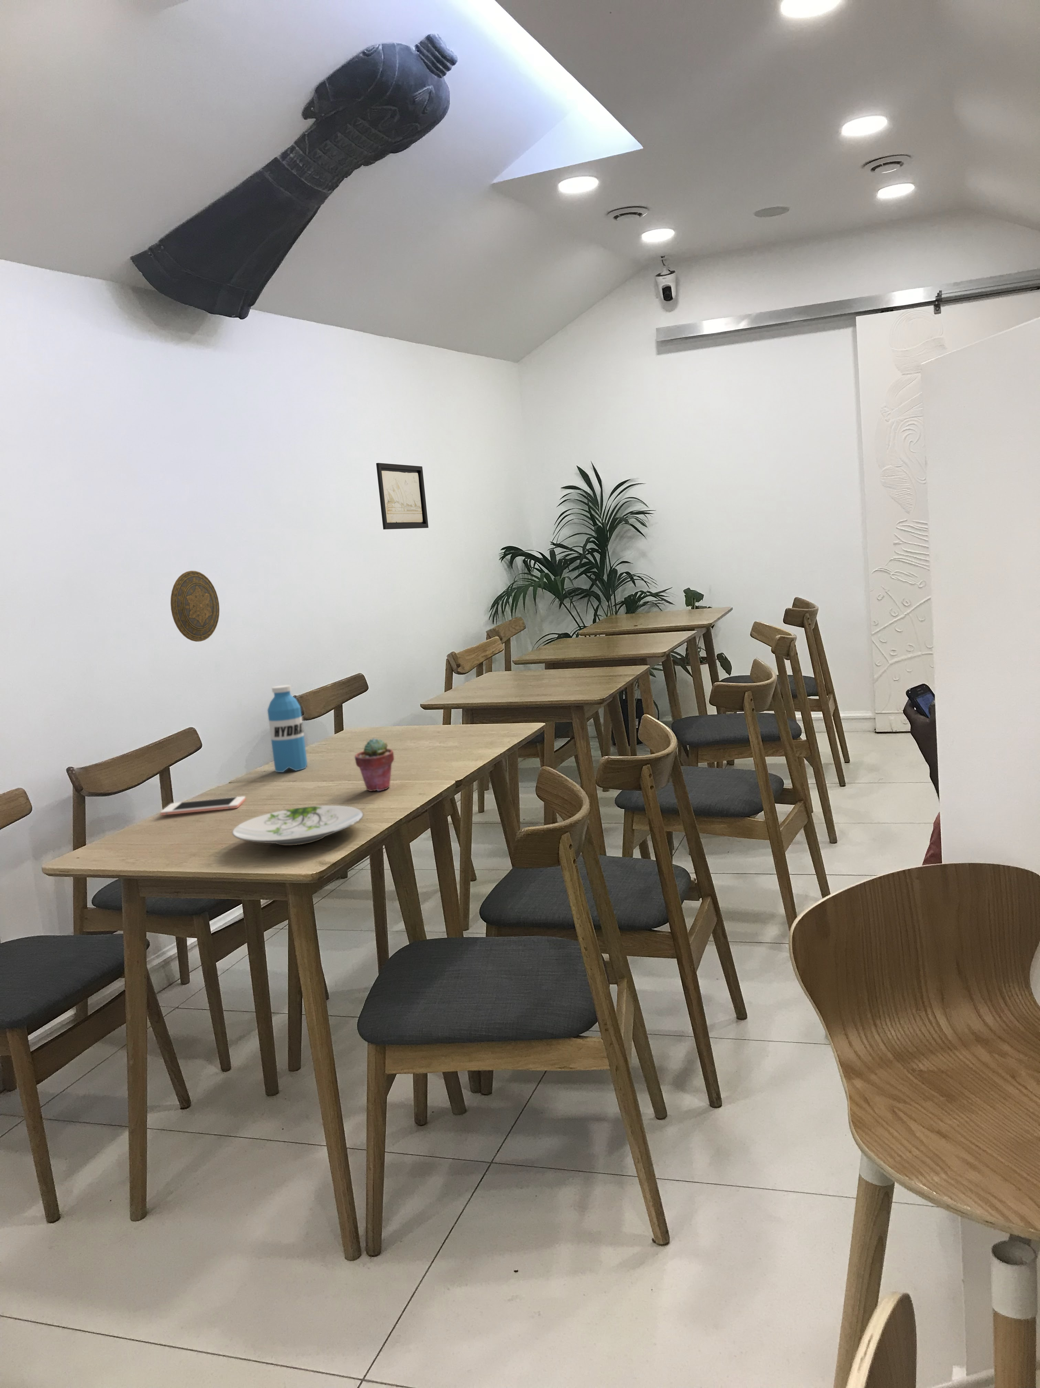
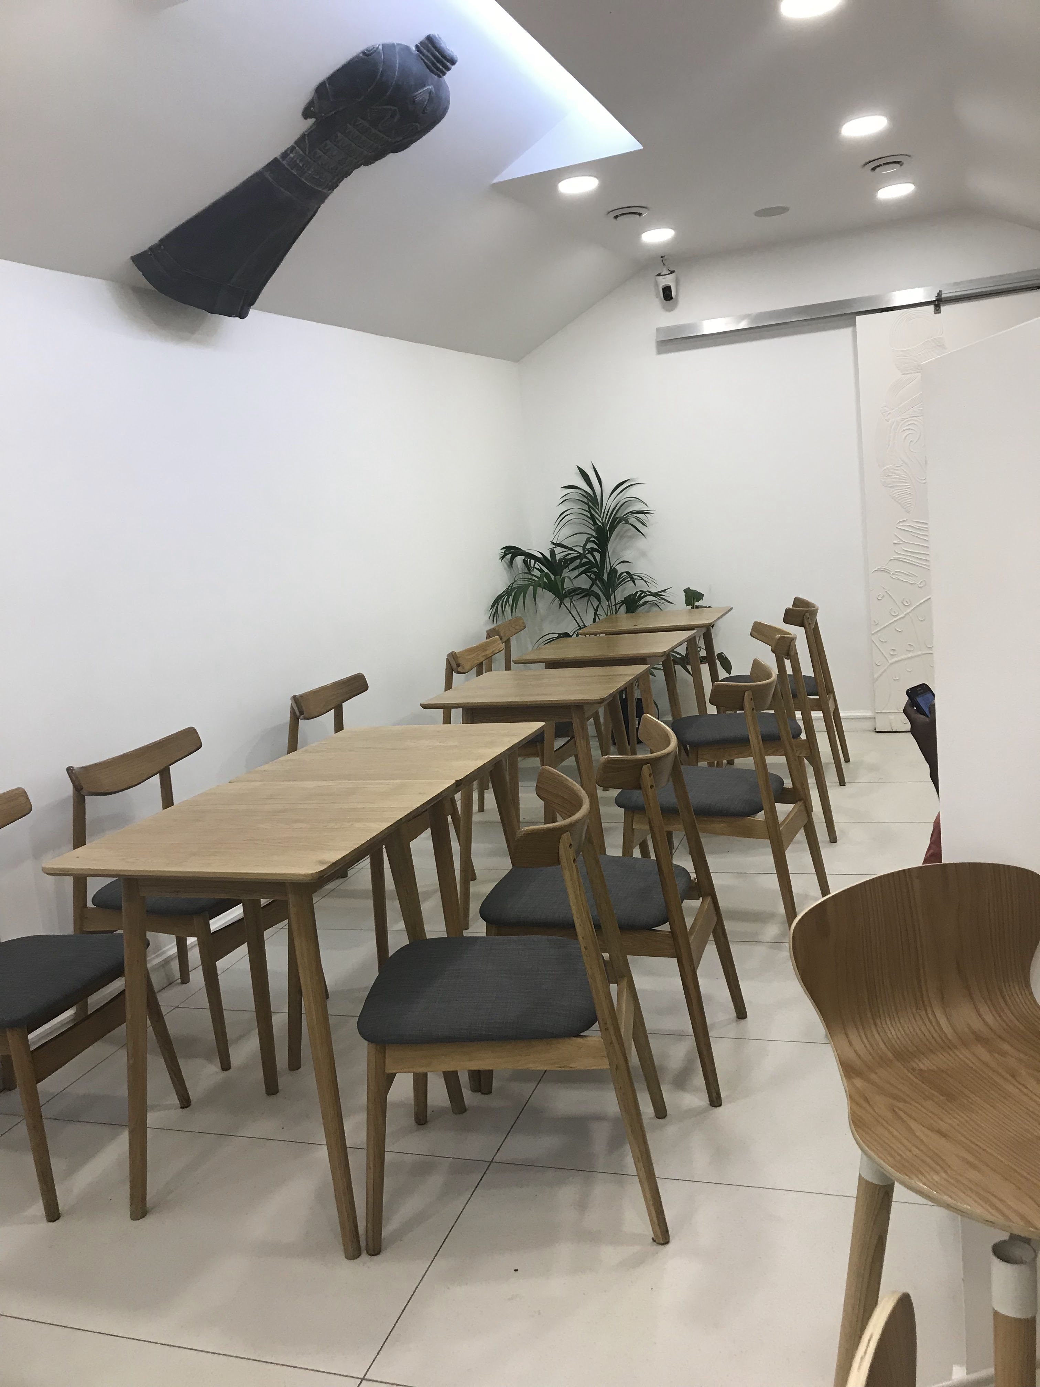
- decorative plate [170,571,220,642]
- plate [232,805,364,846]
- water bottle [267,684,307,773]
- cell phone [159,796,246,816]
- potted succulent [354,738,394,791]
- wall art [376,462,429,530]
